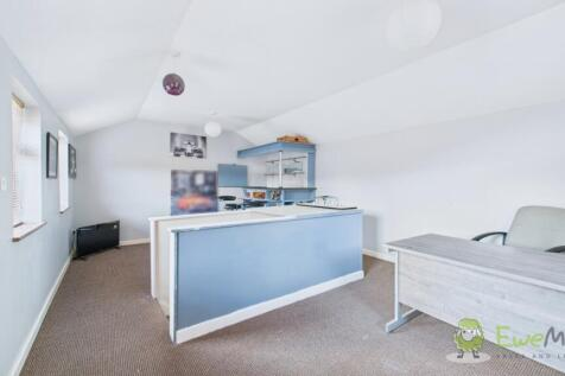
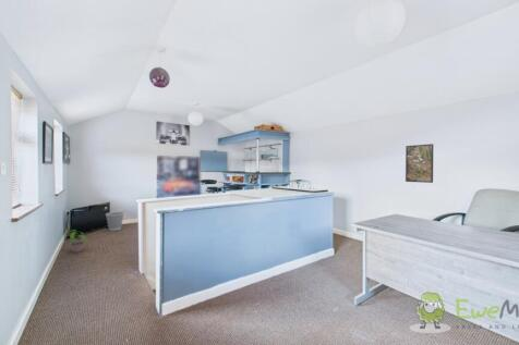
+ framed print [405,143,434,184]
+ potted plant [64,229,89,254]
+ wastebasket [105,211,125,232]
